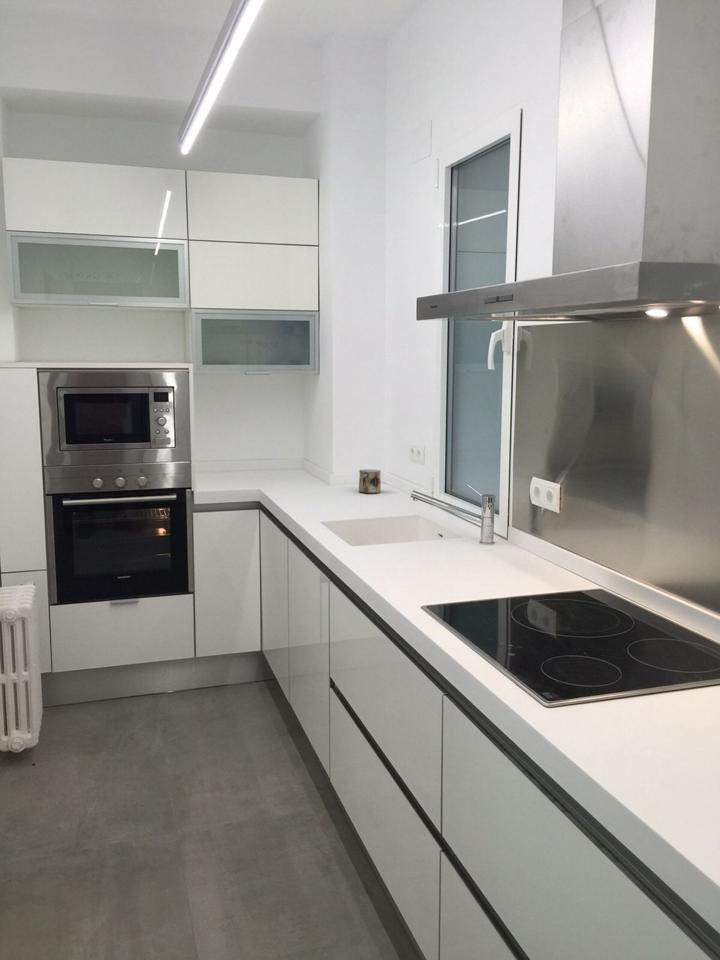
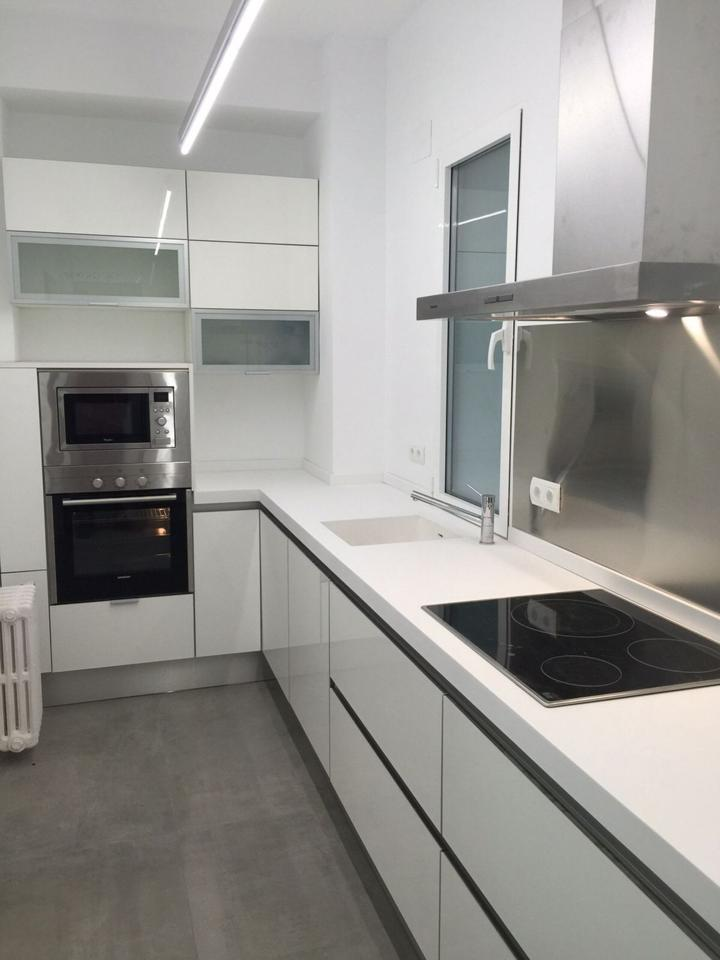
- mug [358,468,382,494]
